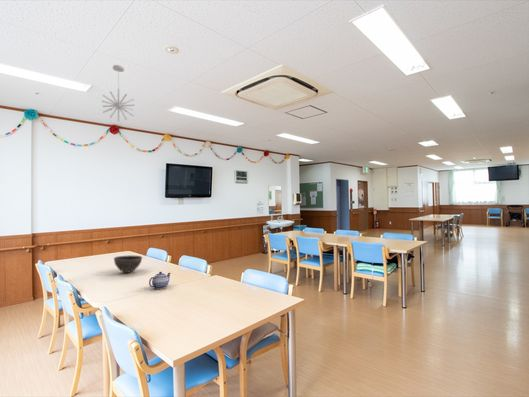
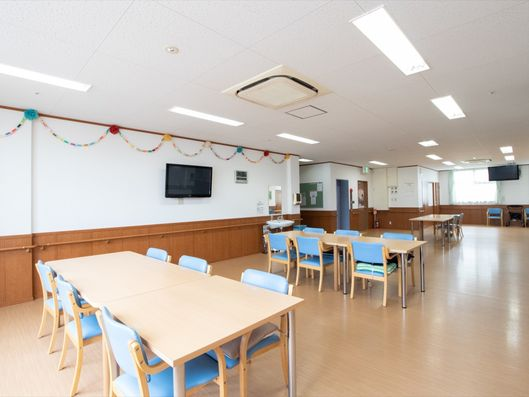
- teapot [148,271,172,290]
- bowl [113,254,143,274]
- pendant light [101,64,135,123]
